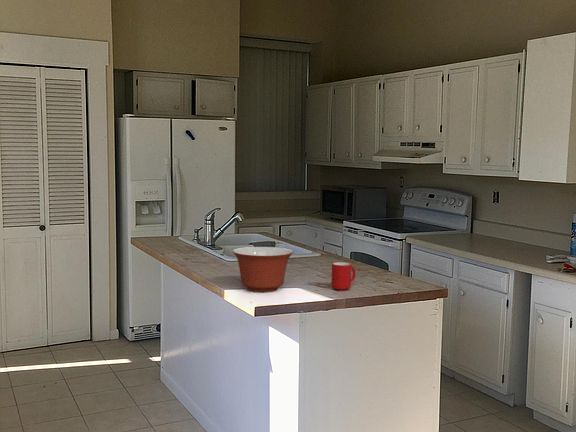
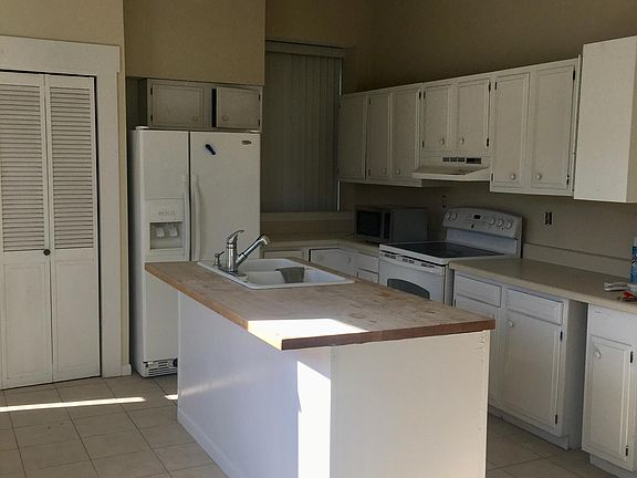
- mixing bowl [232,246,294,293]
- cup [331,261,357,291]
